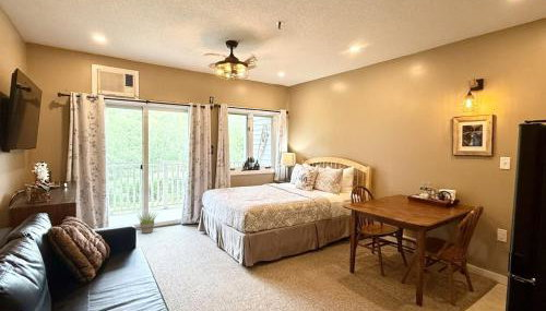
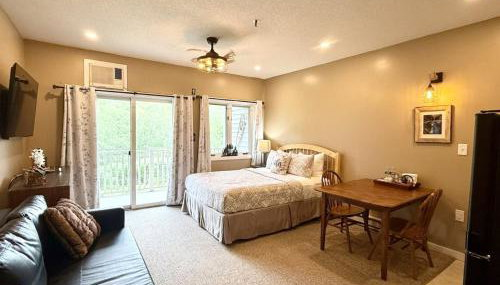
- potted plant [138,211,158,235]
